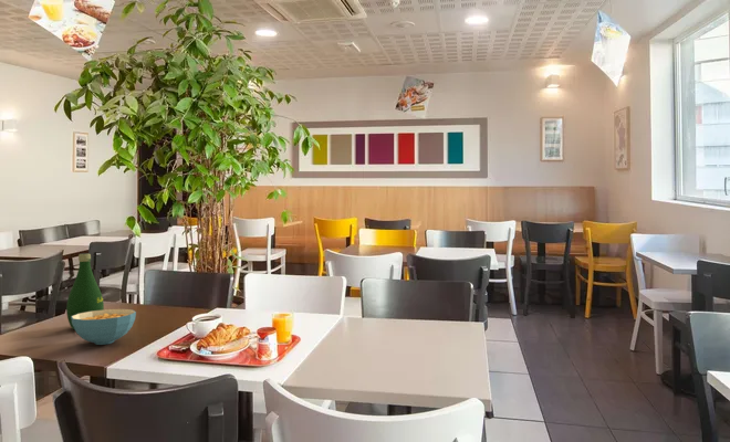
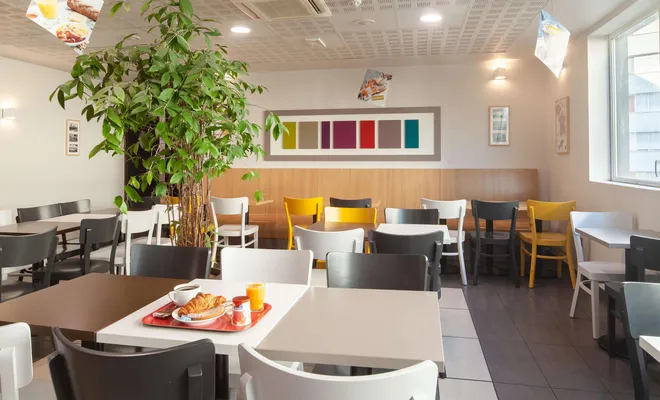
- cereal bowl [71,308,137,346]
- bottle [65,252,105,330]
